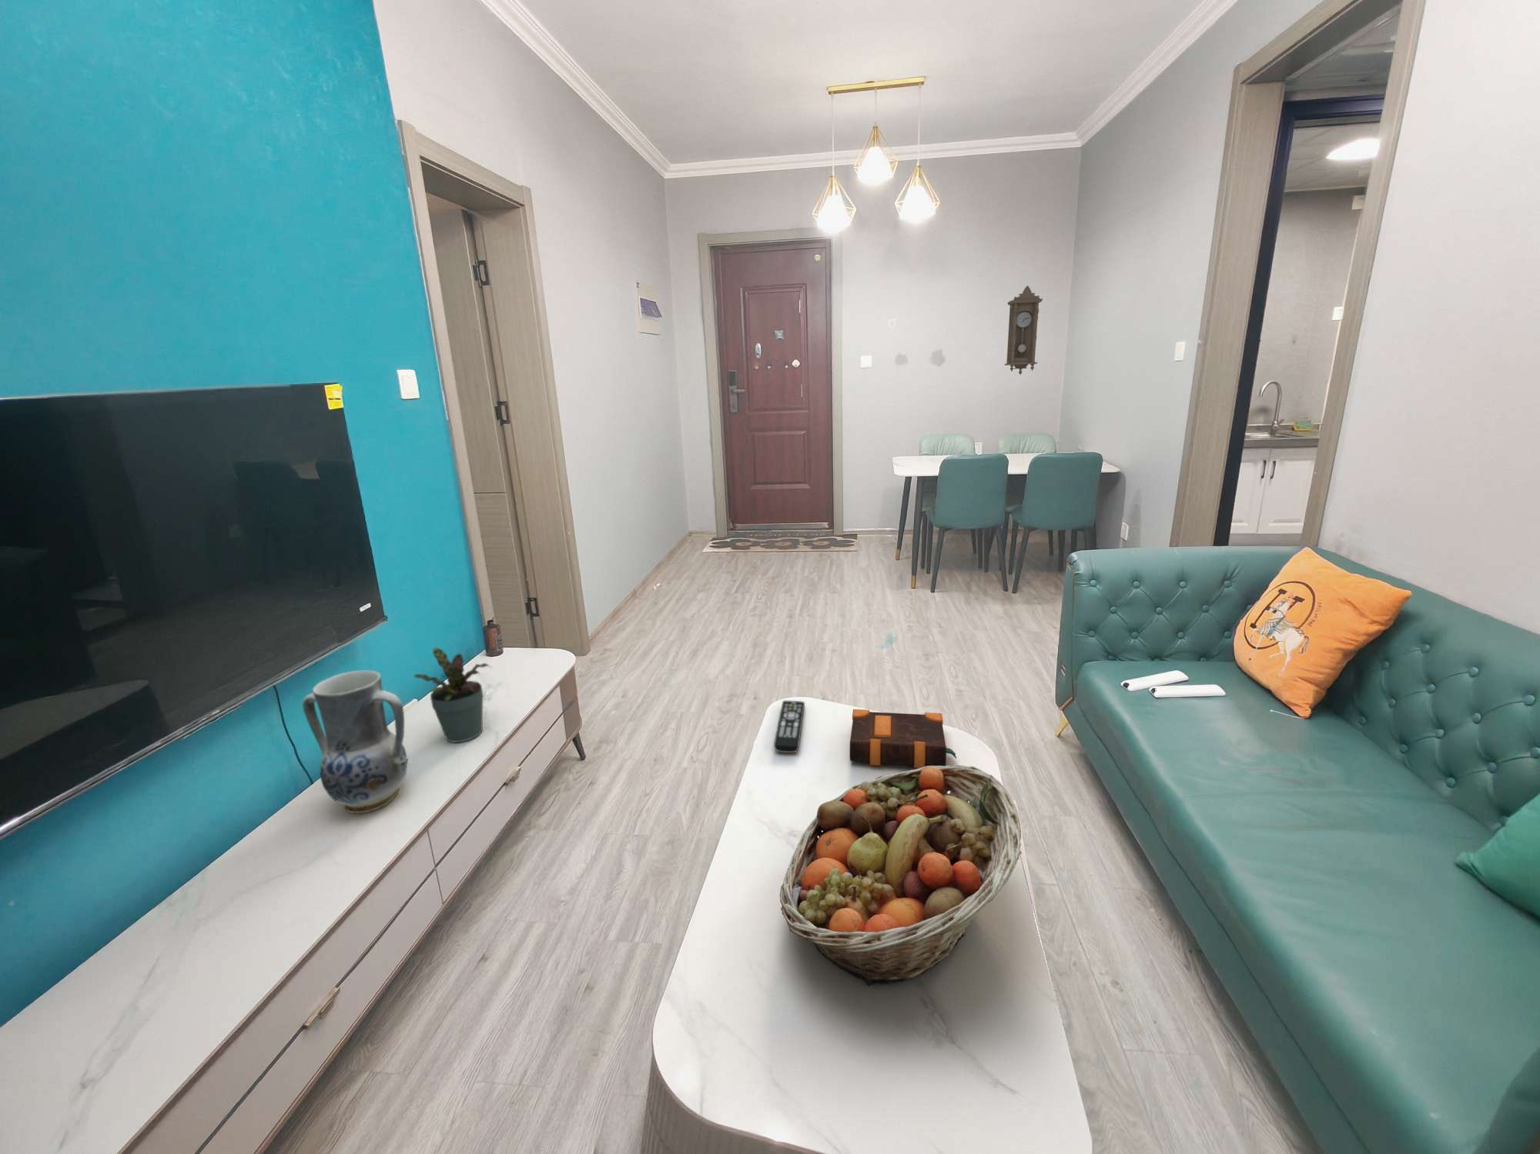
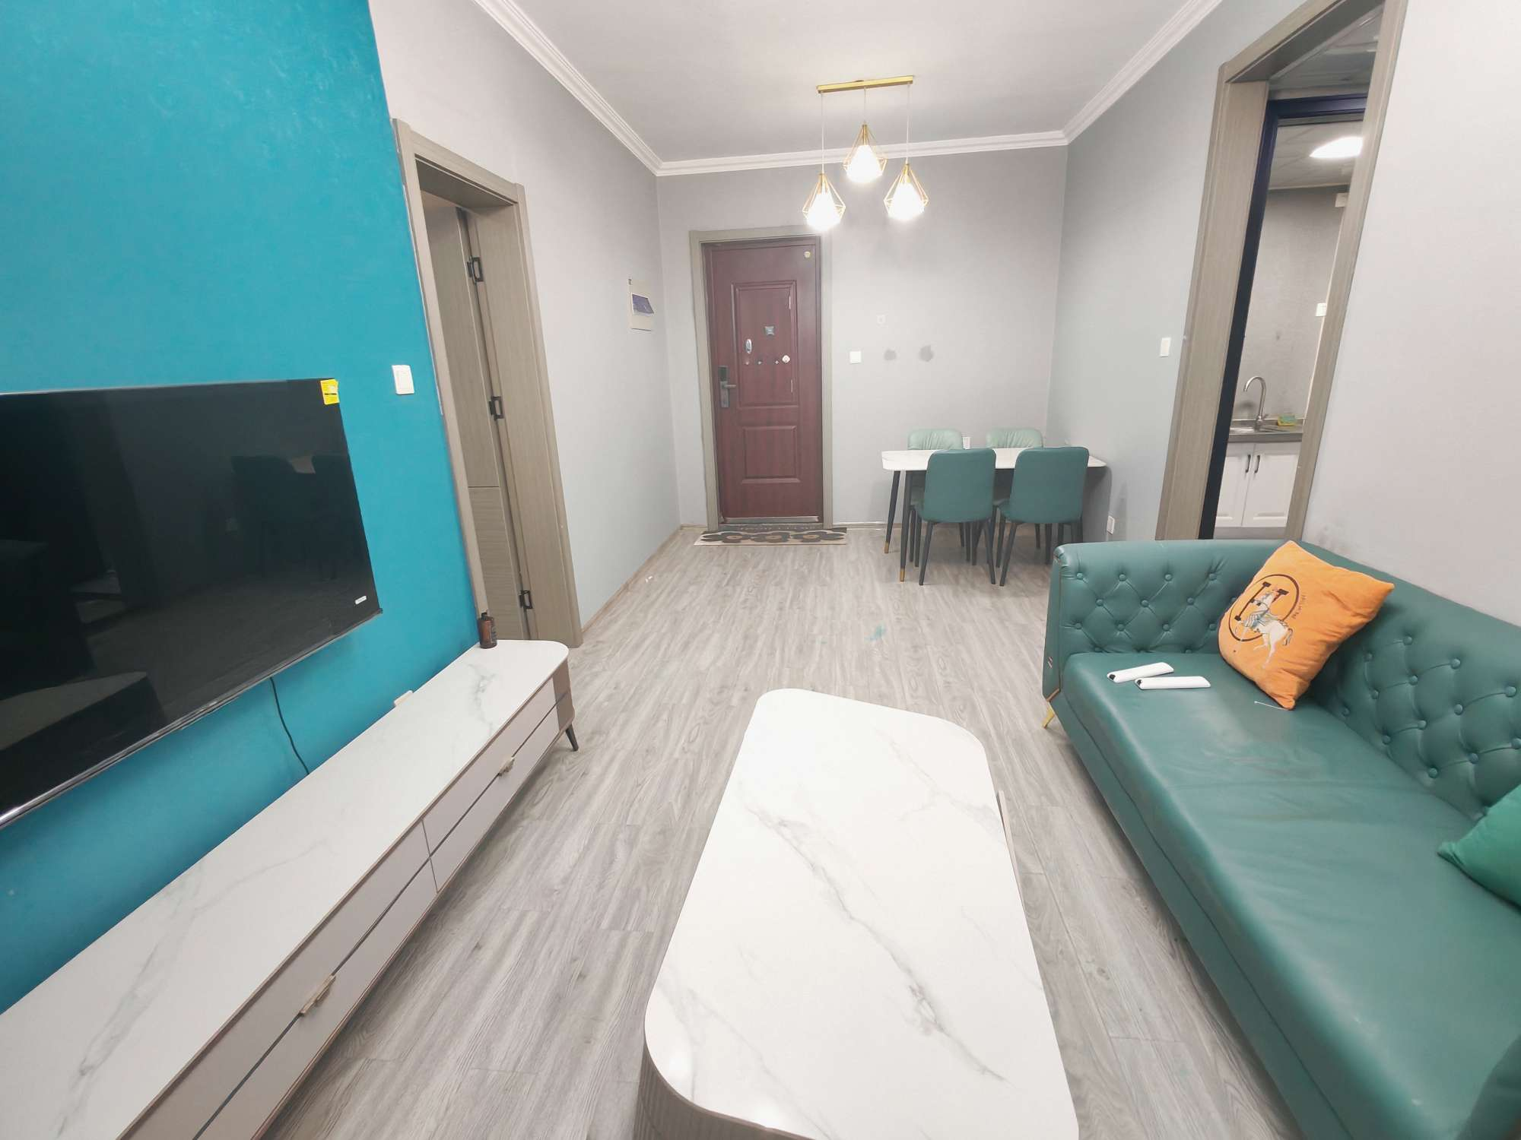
- fruit basket [780,764,1022,987]
- remote control [774,701,805,754]
- bible [849,709,957,769]
- potted plant [412,647,491,743]
- pendulum clock [1004,285,1043,376]
- vase [302,669,409,813]
